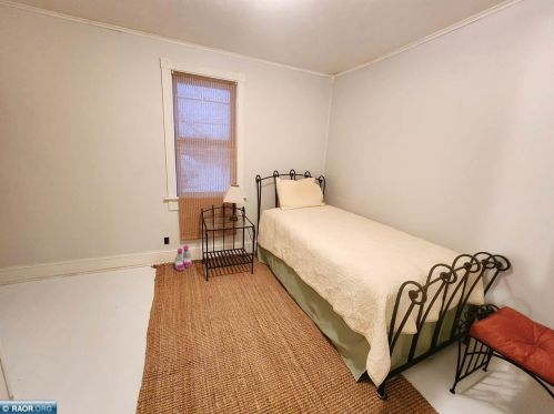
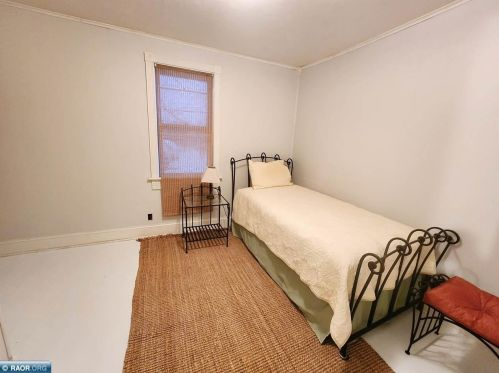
- boots [173,244,193,272]
